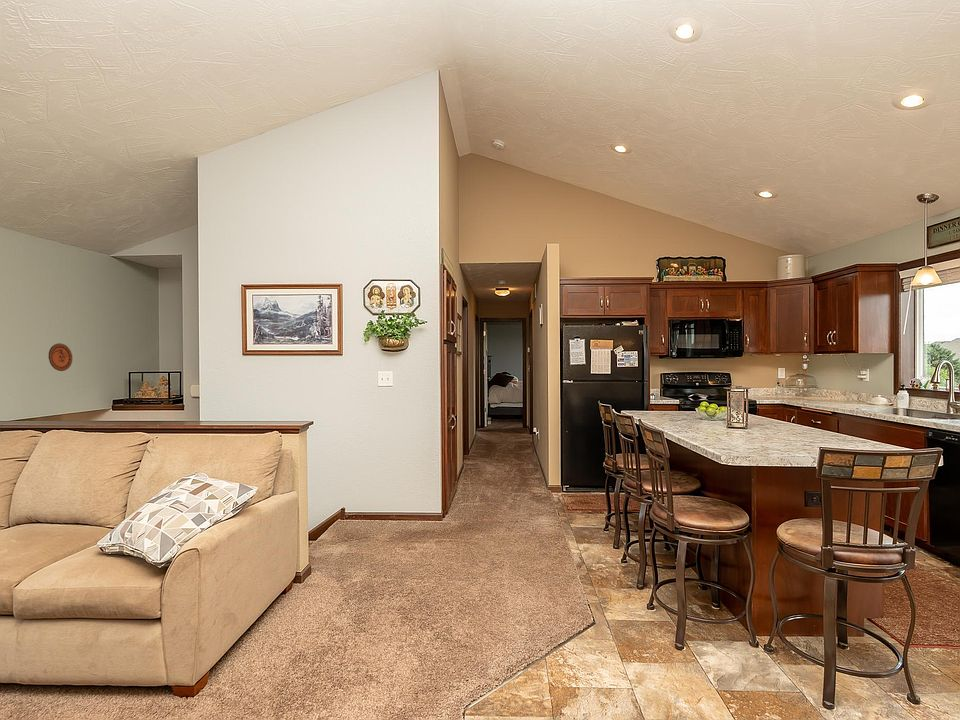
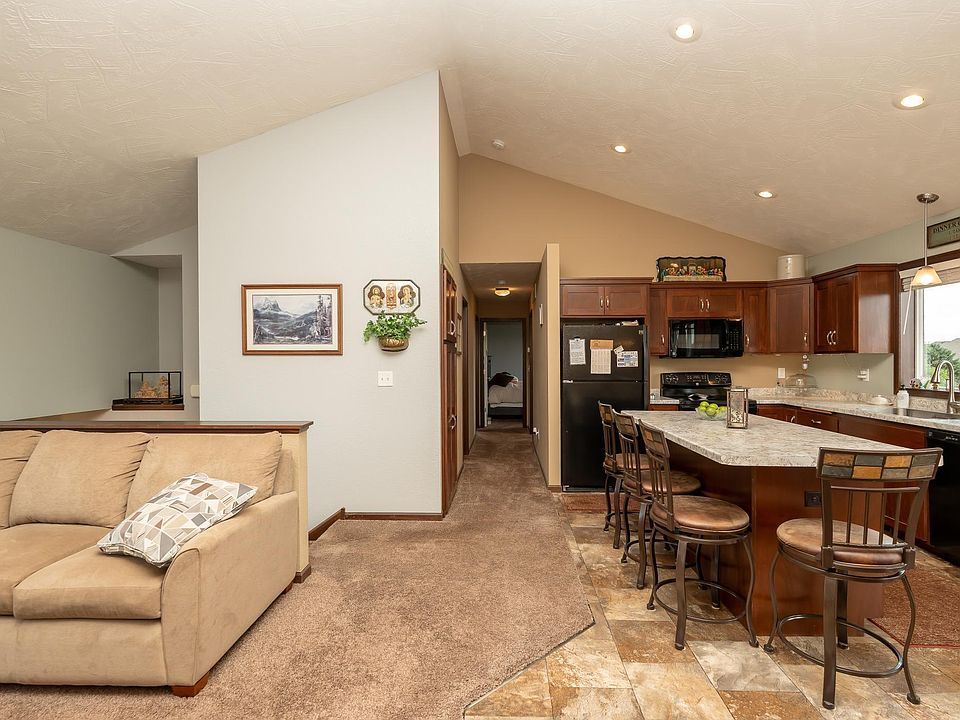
- decorative plate [48,342,73,372]
